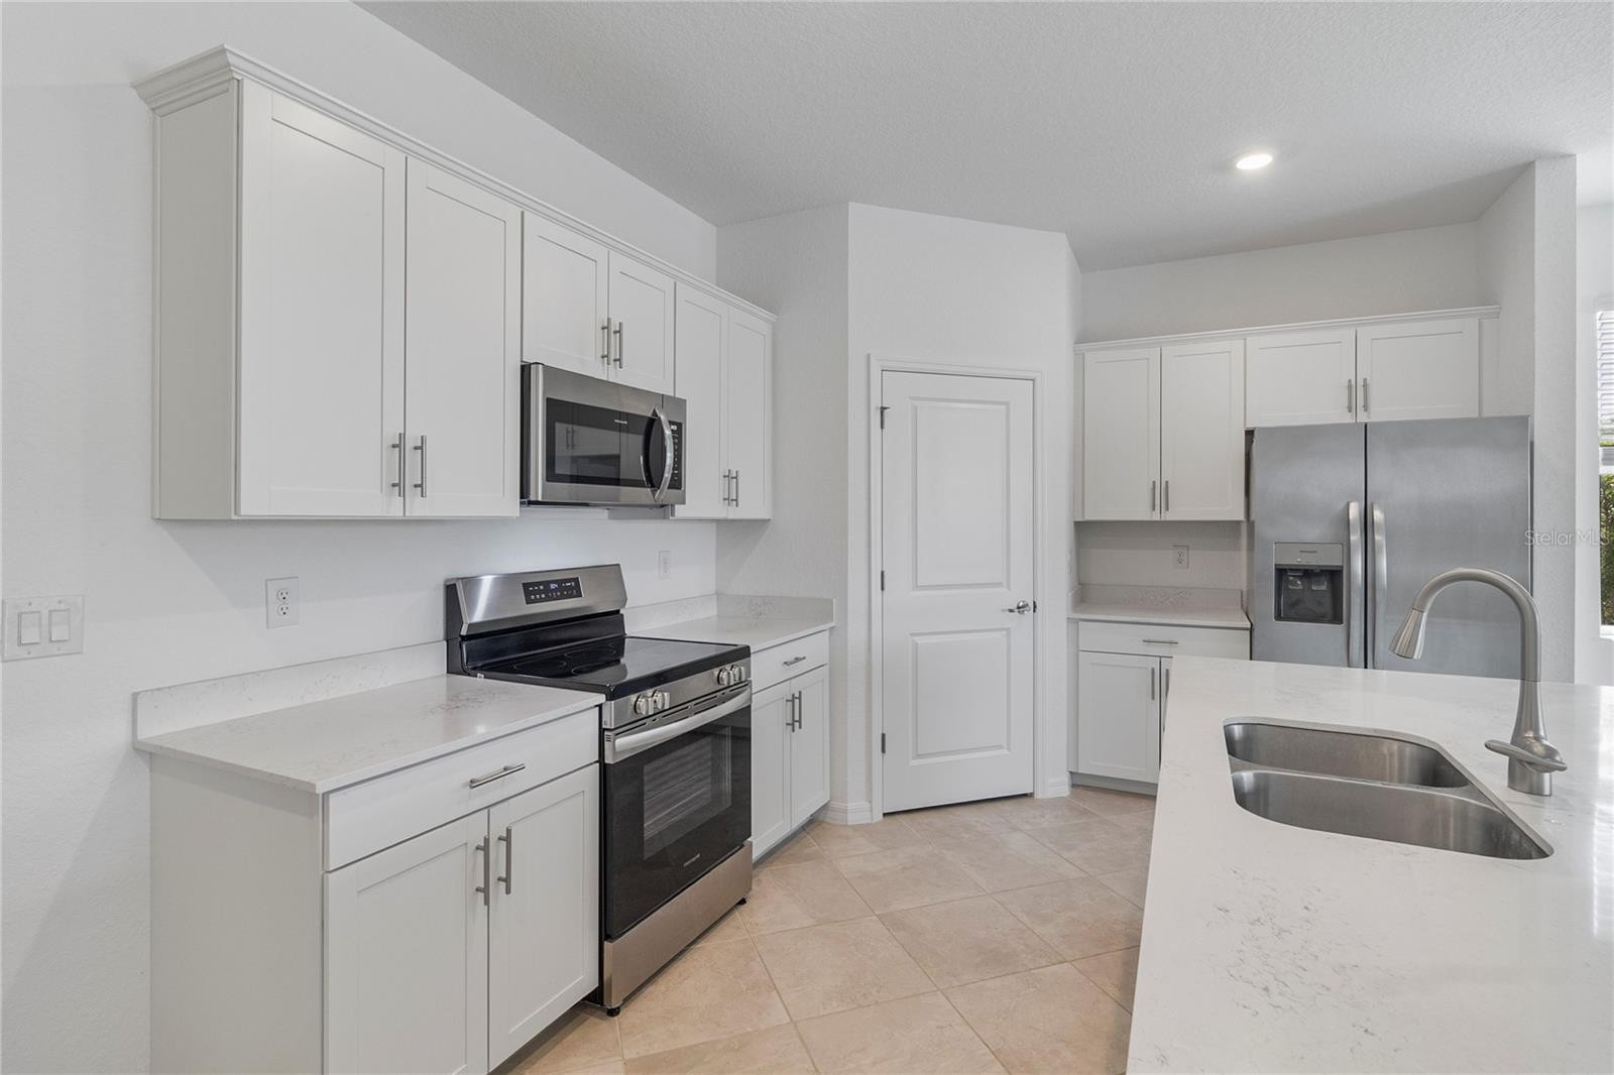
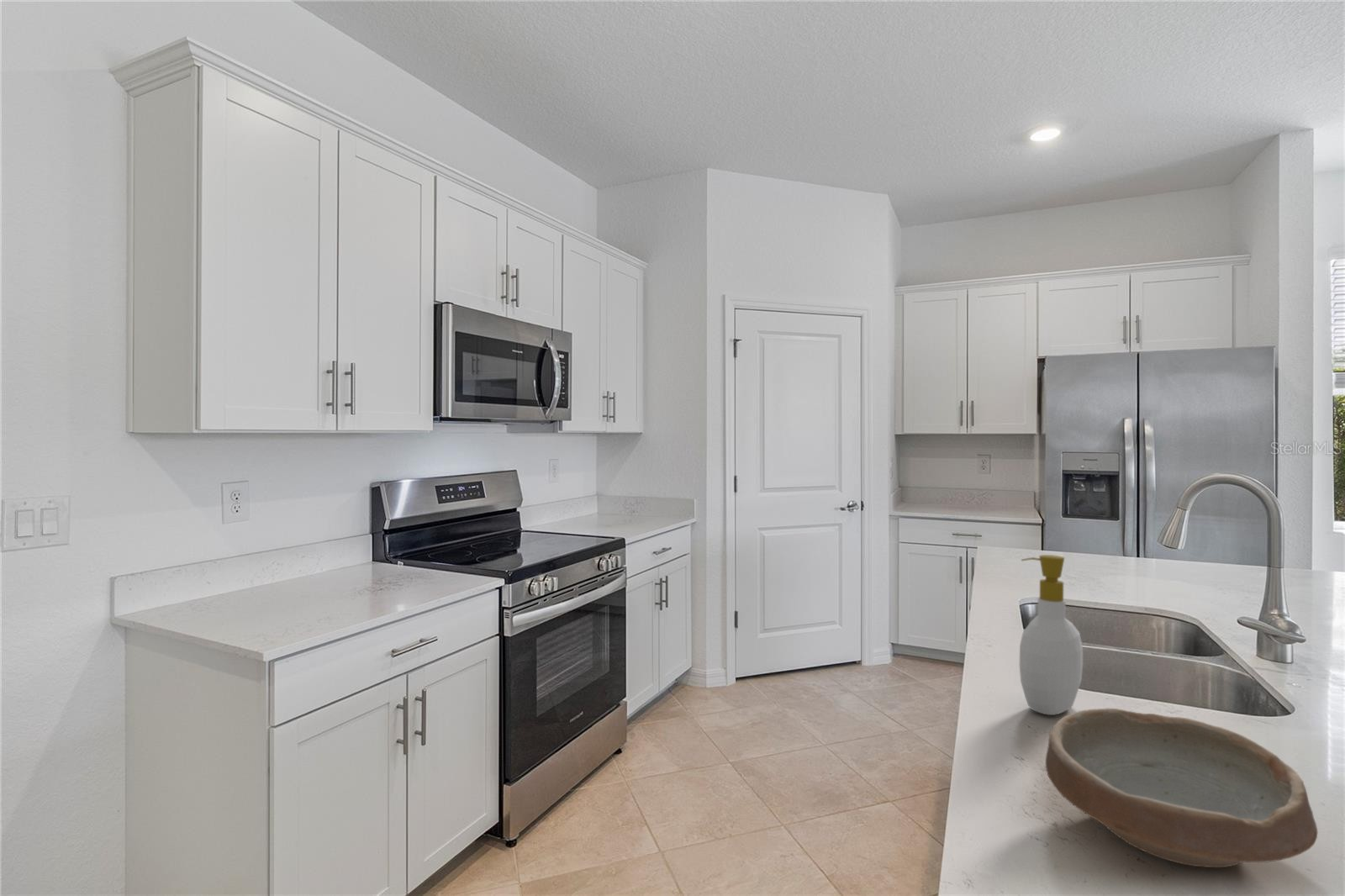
+ soap bottle [1019,554,1084,716]
+ bowl [1045,708,1319,868]
